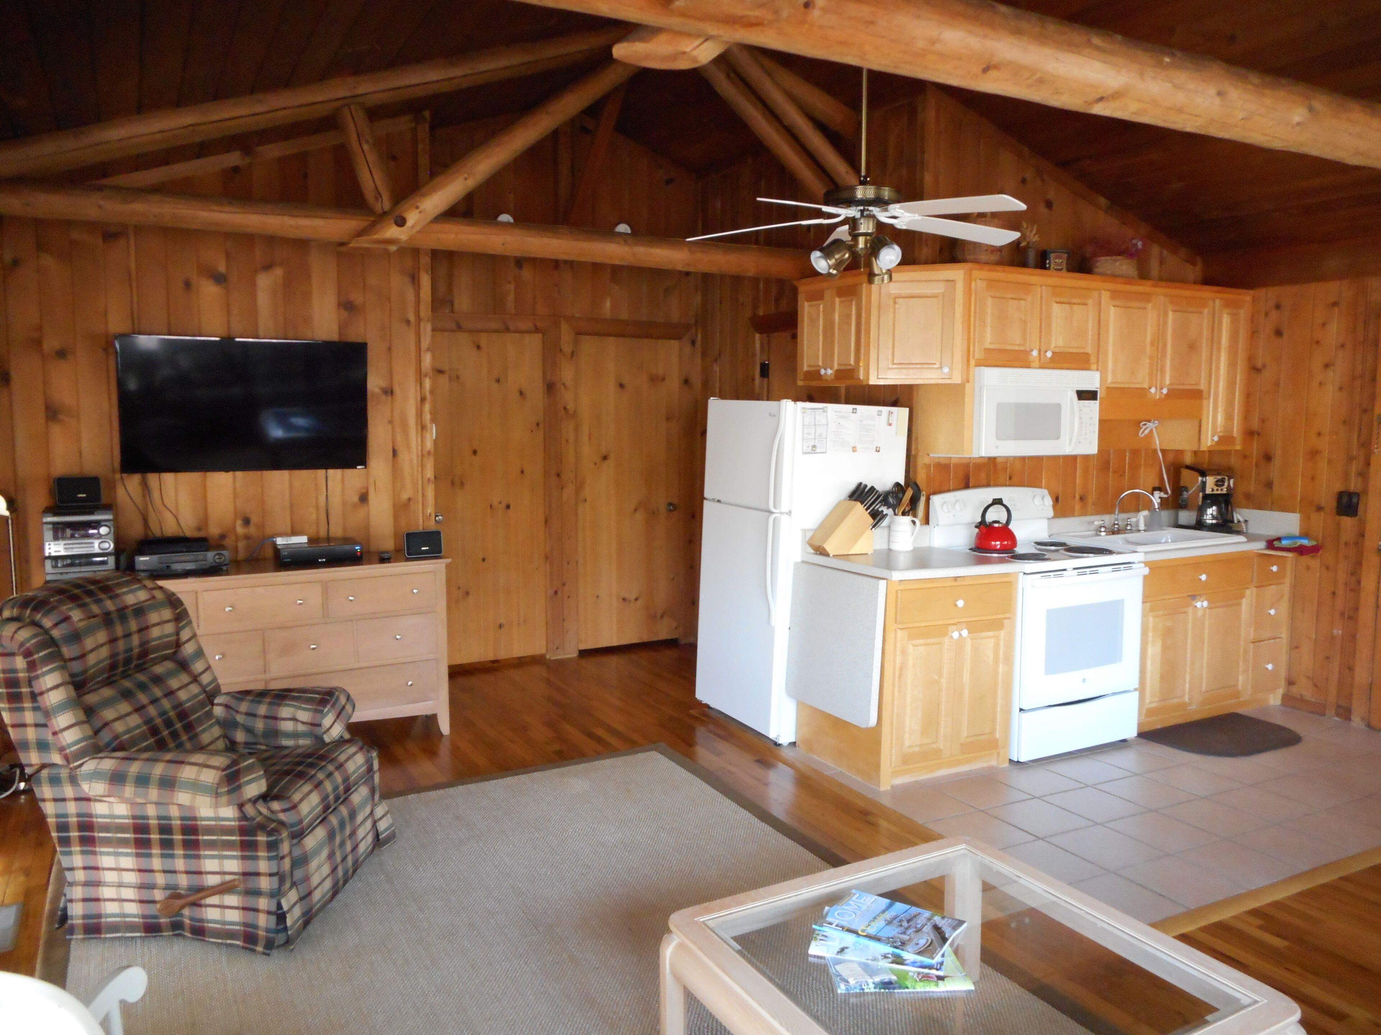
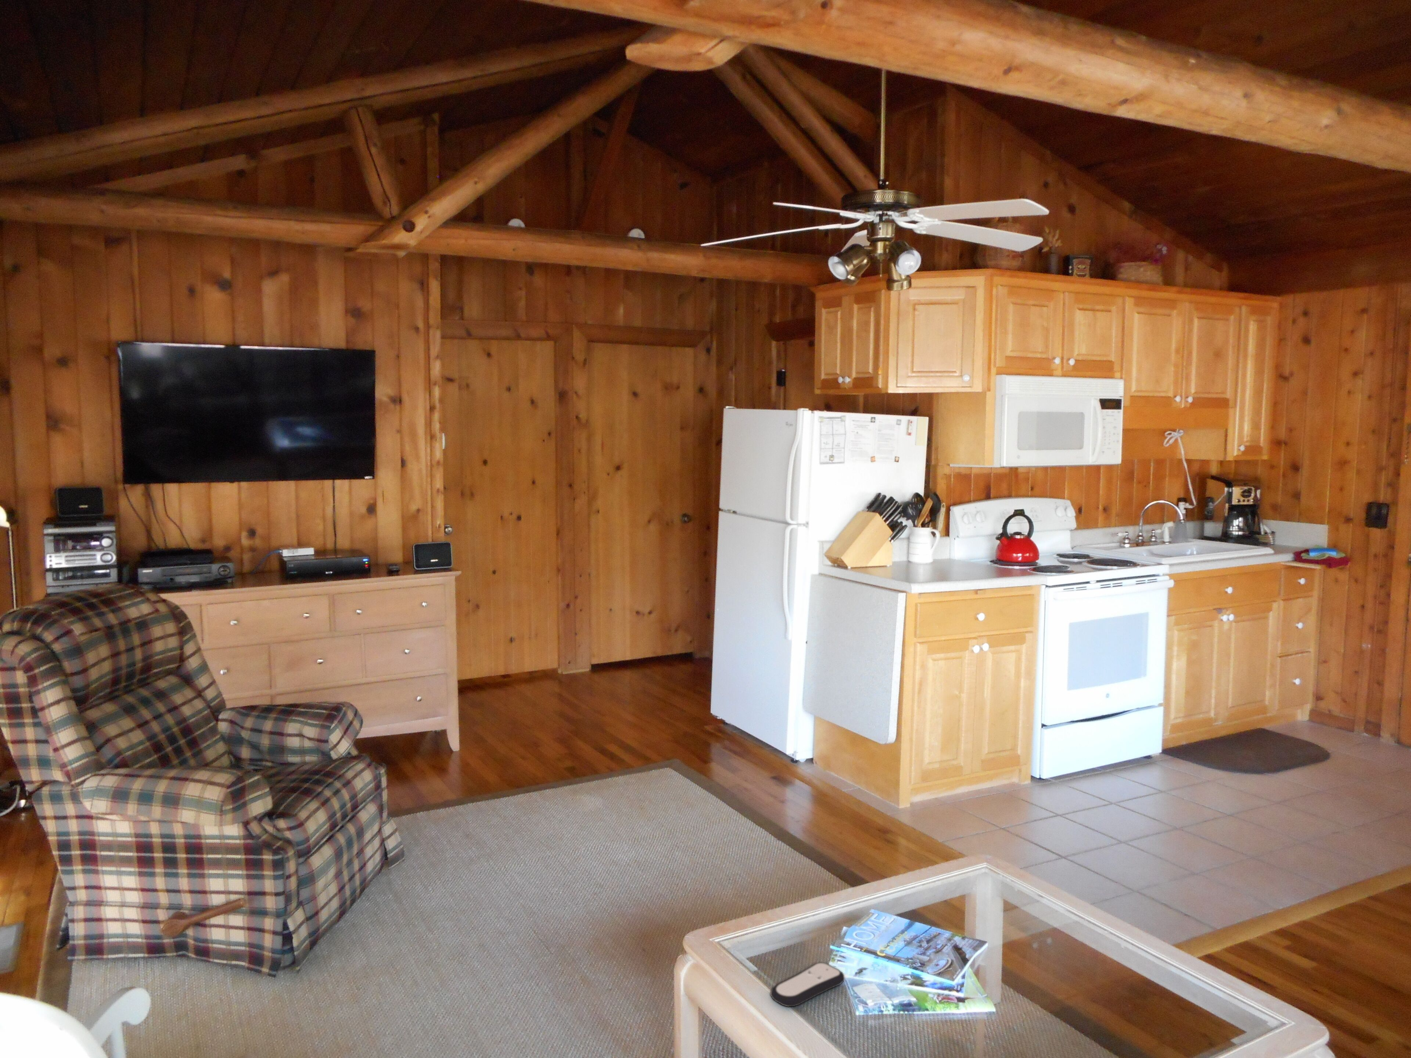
+ remote control [770,961,845,1007]
